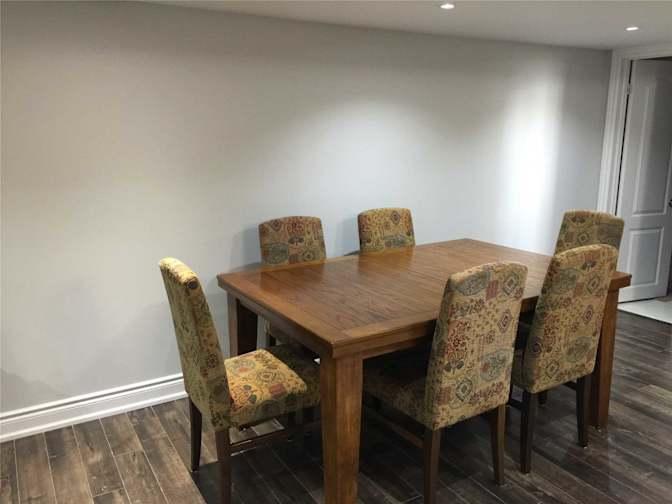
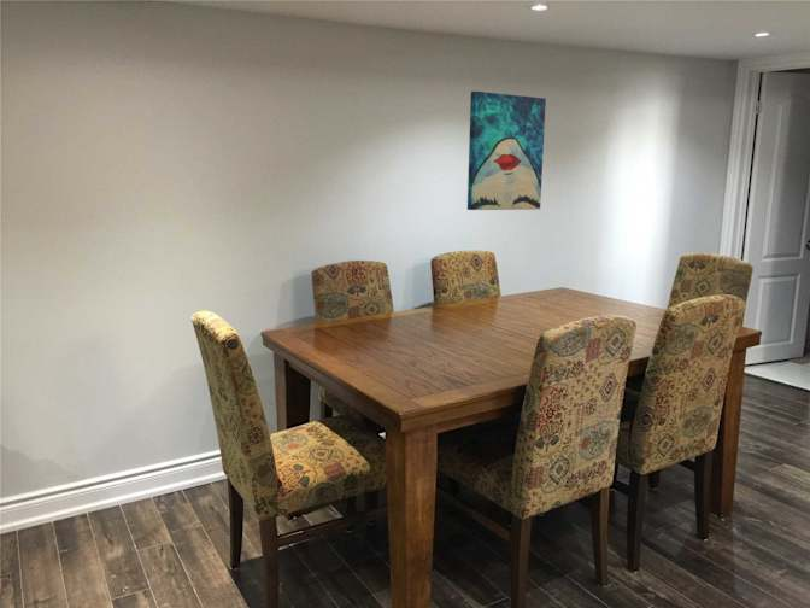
+ wall art [466,90,547,211]
